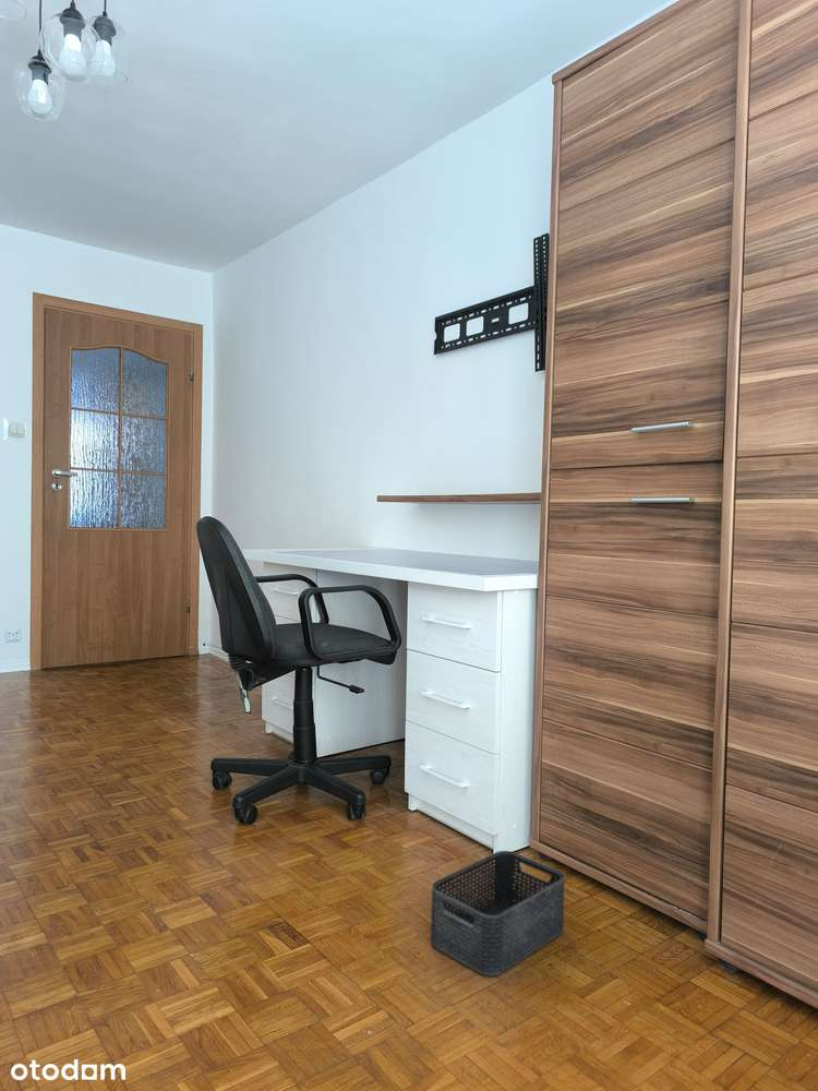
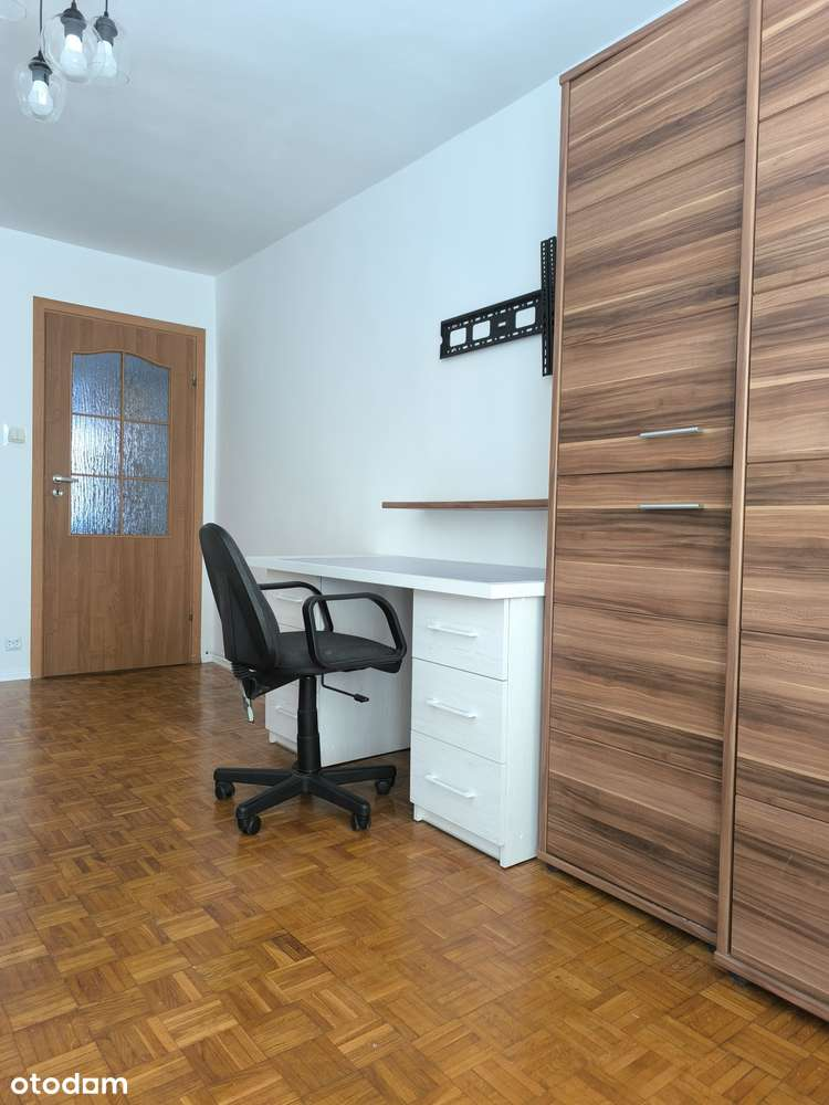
- storage bin [430,850,566,978]
